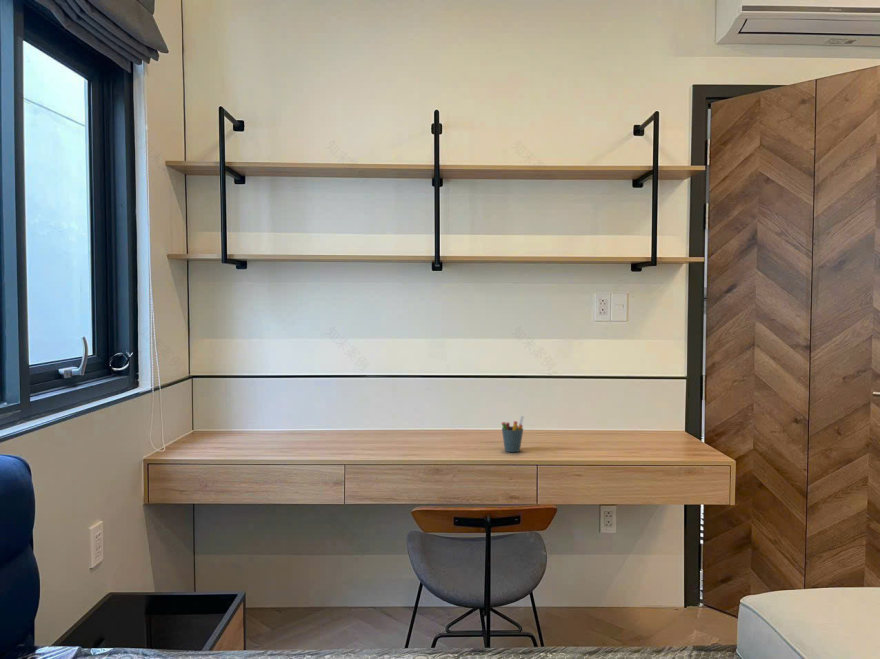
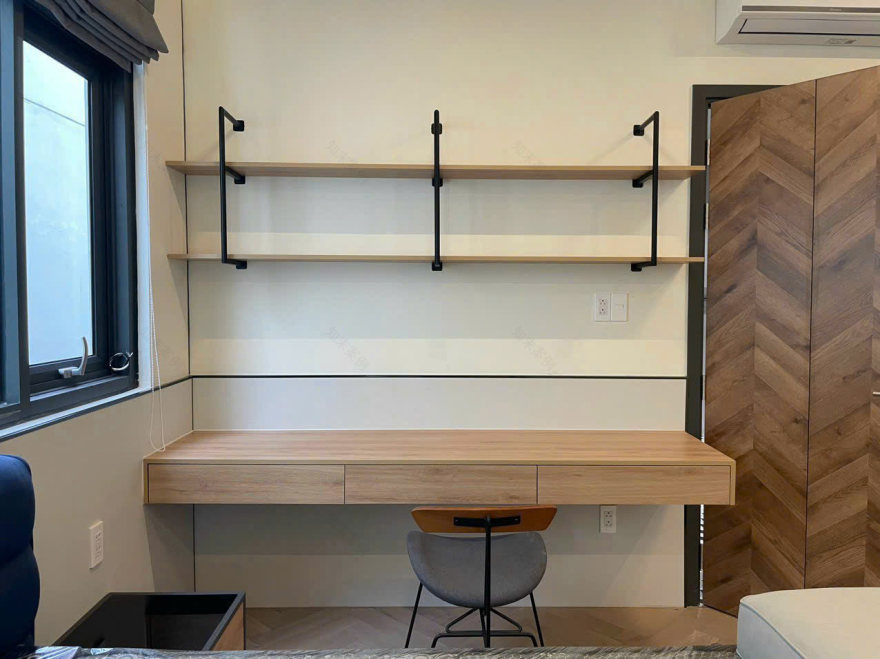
- pen holder [501,415,525,453]
